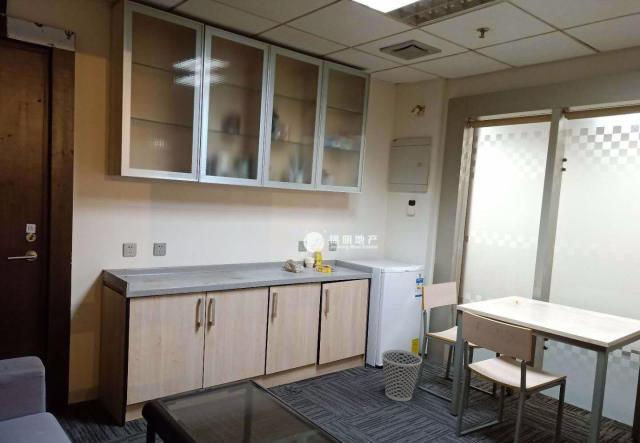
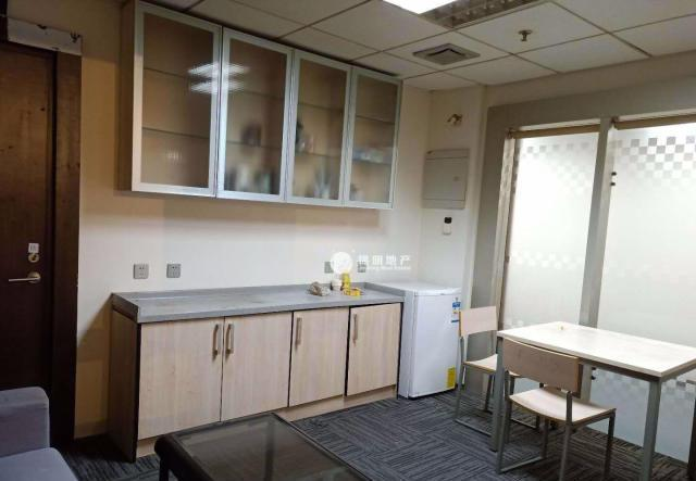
- wastebasket [380,349,423,402]
